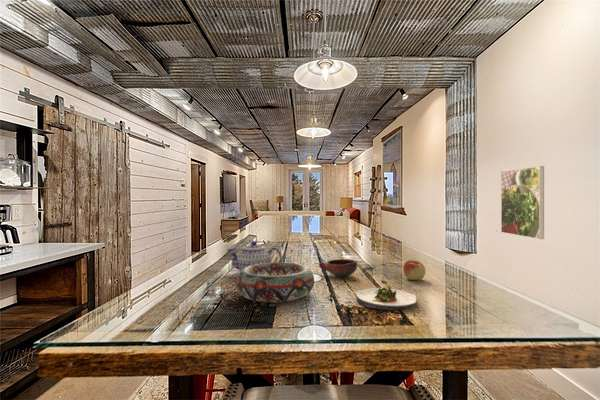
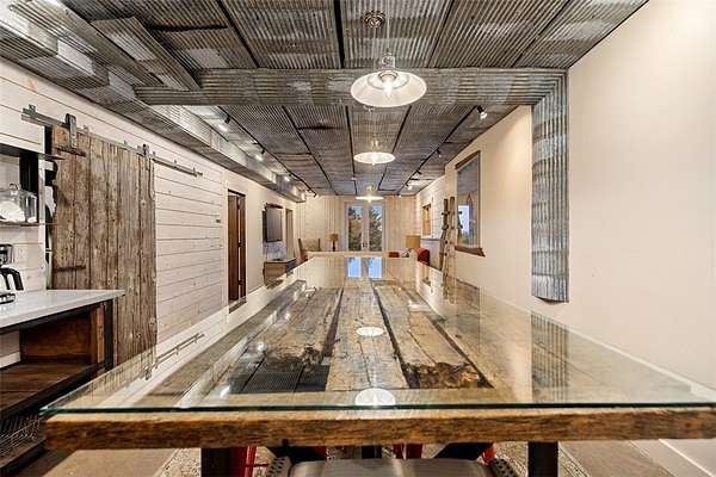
- bowl [318,258,358,278]
- apple [402,259,426,281]
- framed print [500,165,545,240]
- salad plate [355,286,417,311]
- decorative bowl [235,261,315,303]
- teapot [227,240,283,271]
